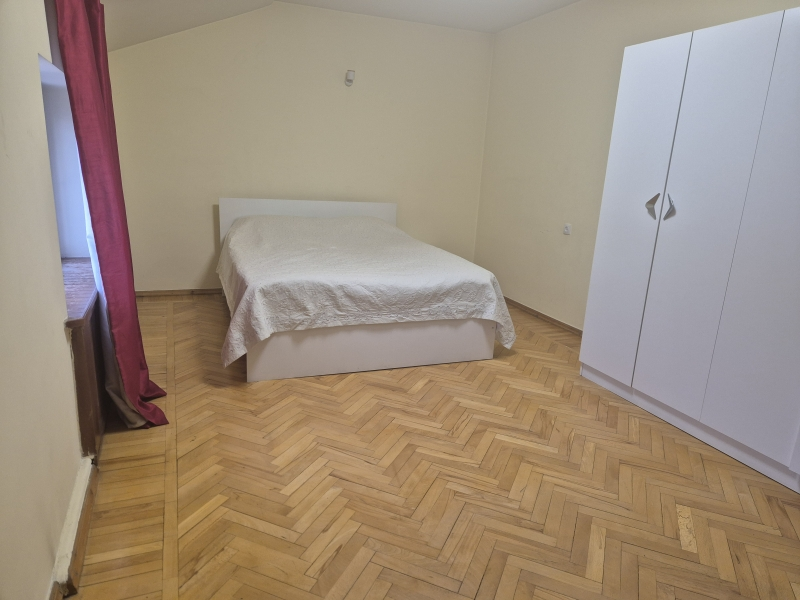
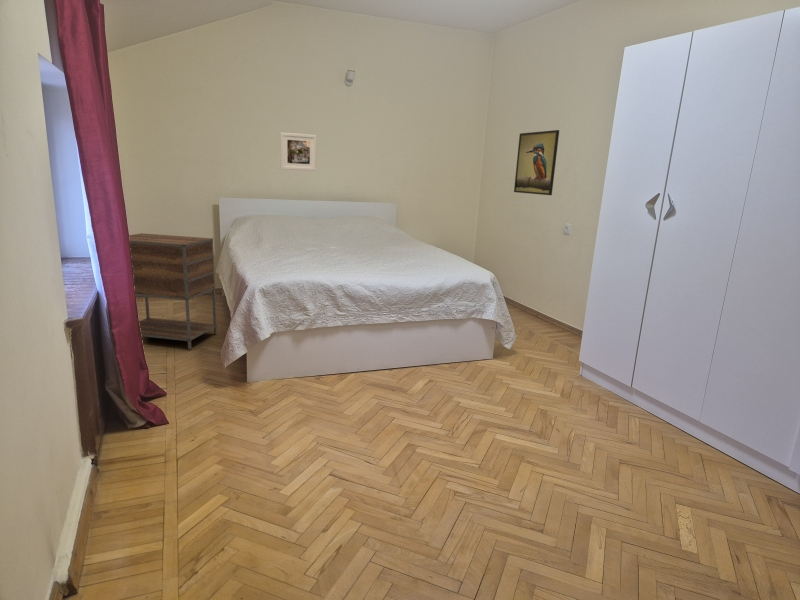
+ nightstand [128,232,218,350]
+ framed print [279,131,317,172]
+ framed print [513,129,560,196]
